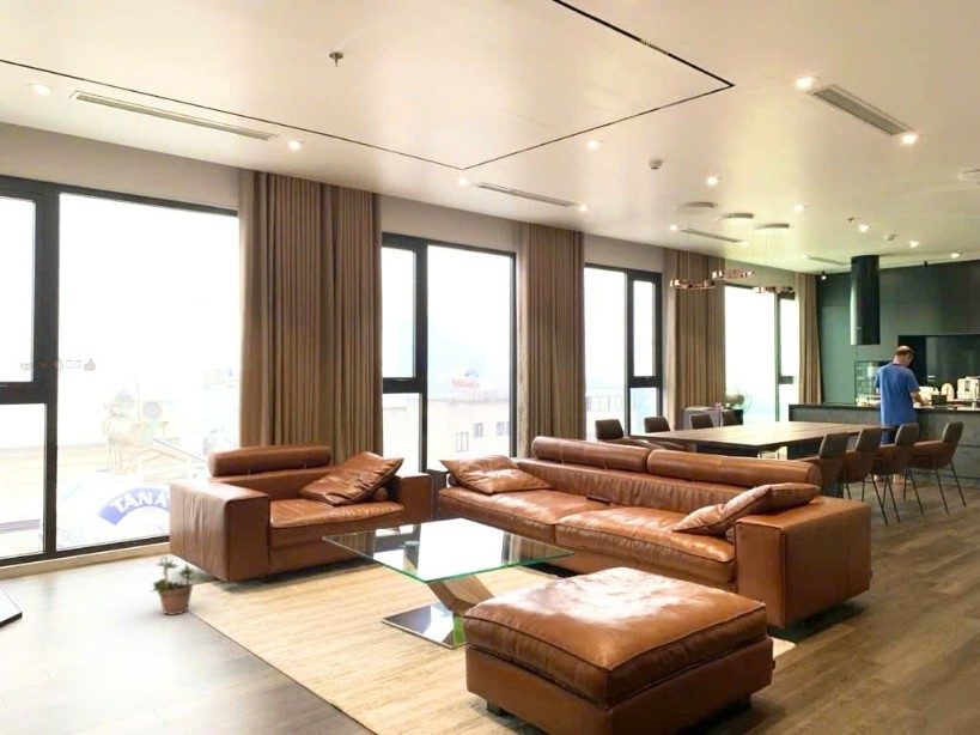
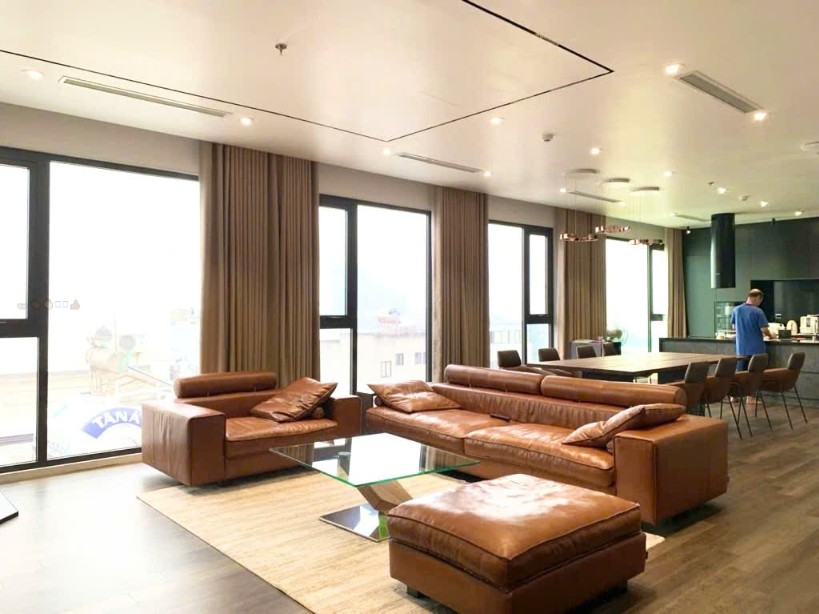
- potted plant [150,552,201,616]
